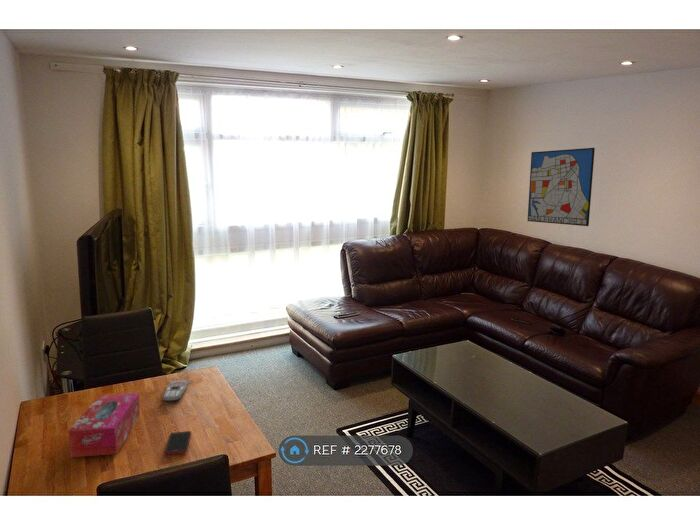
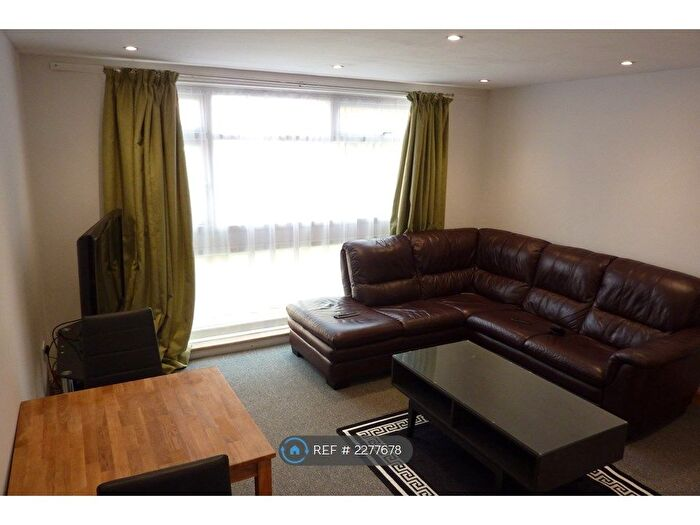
- tissue box [68,392,141,458]
- wall art [527,147,596,227]
- remote control [162,379,190,402]
- cell phone [164,430,192,456]
